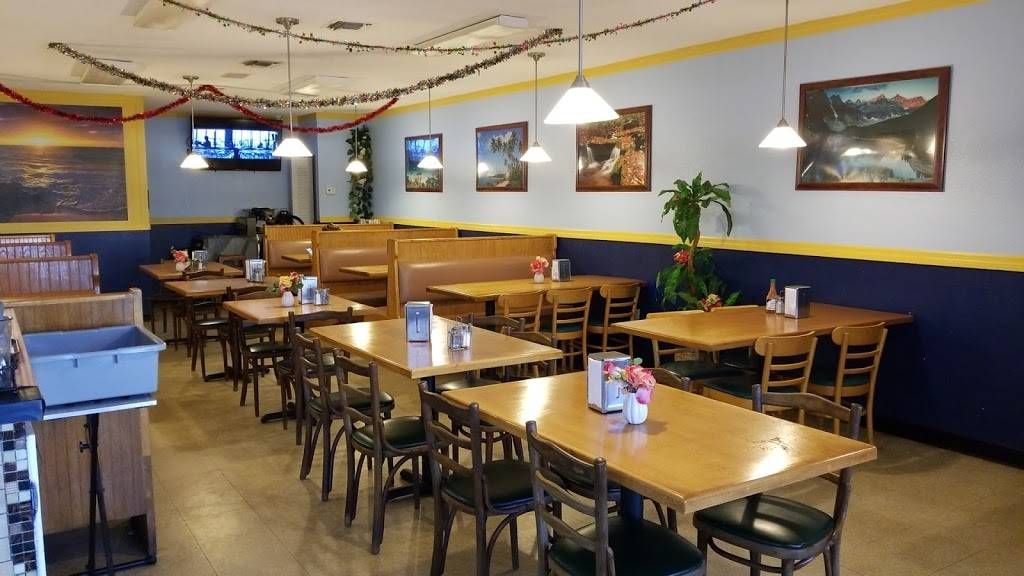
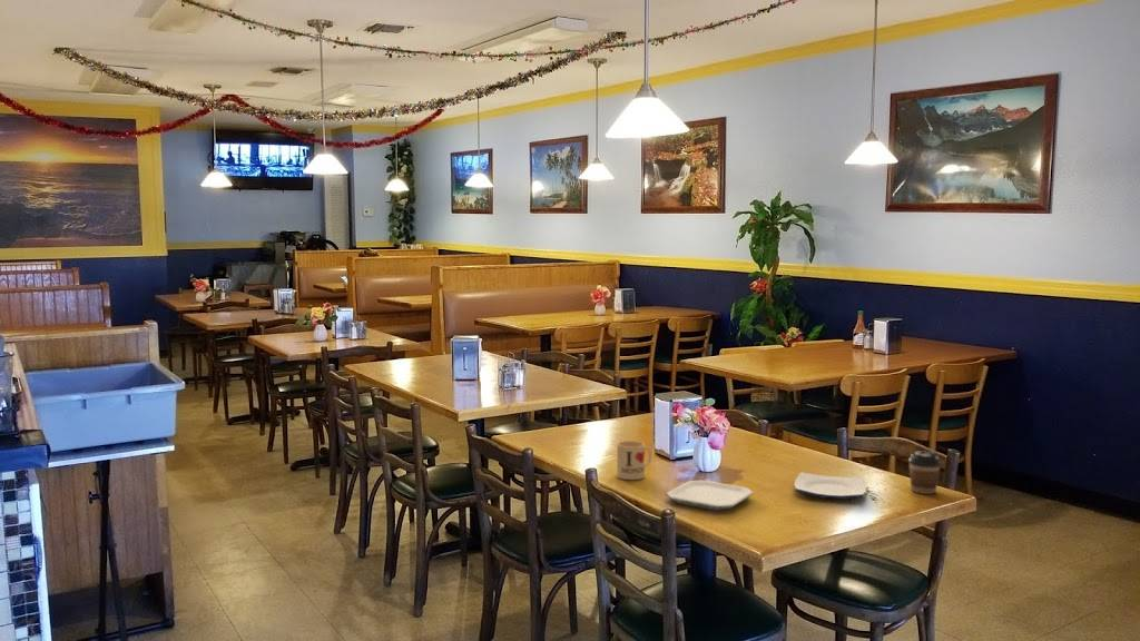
+ coffee cup [907,450,943,495]
+ plate [666,480,754,512]
+ plate [793,472,867,501]
+ mug [616,440,652,481]
